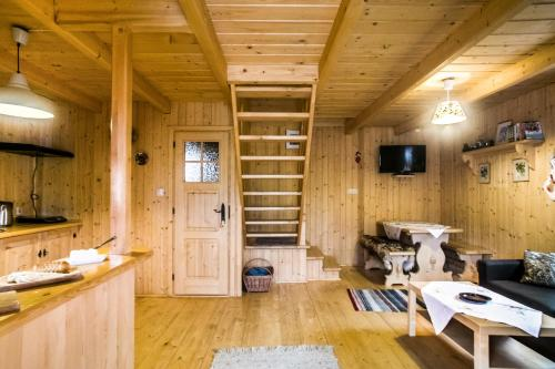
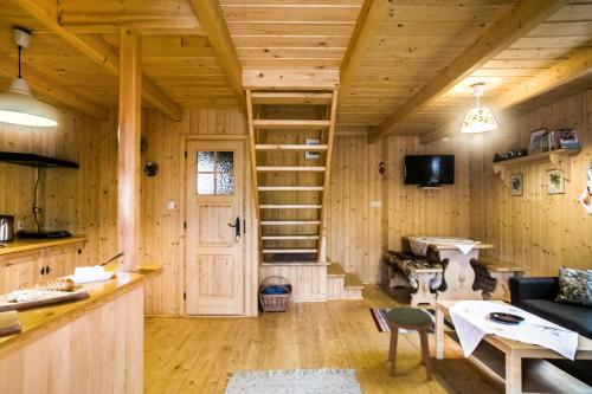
+ stool [385,306,433,382]
